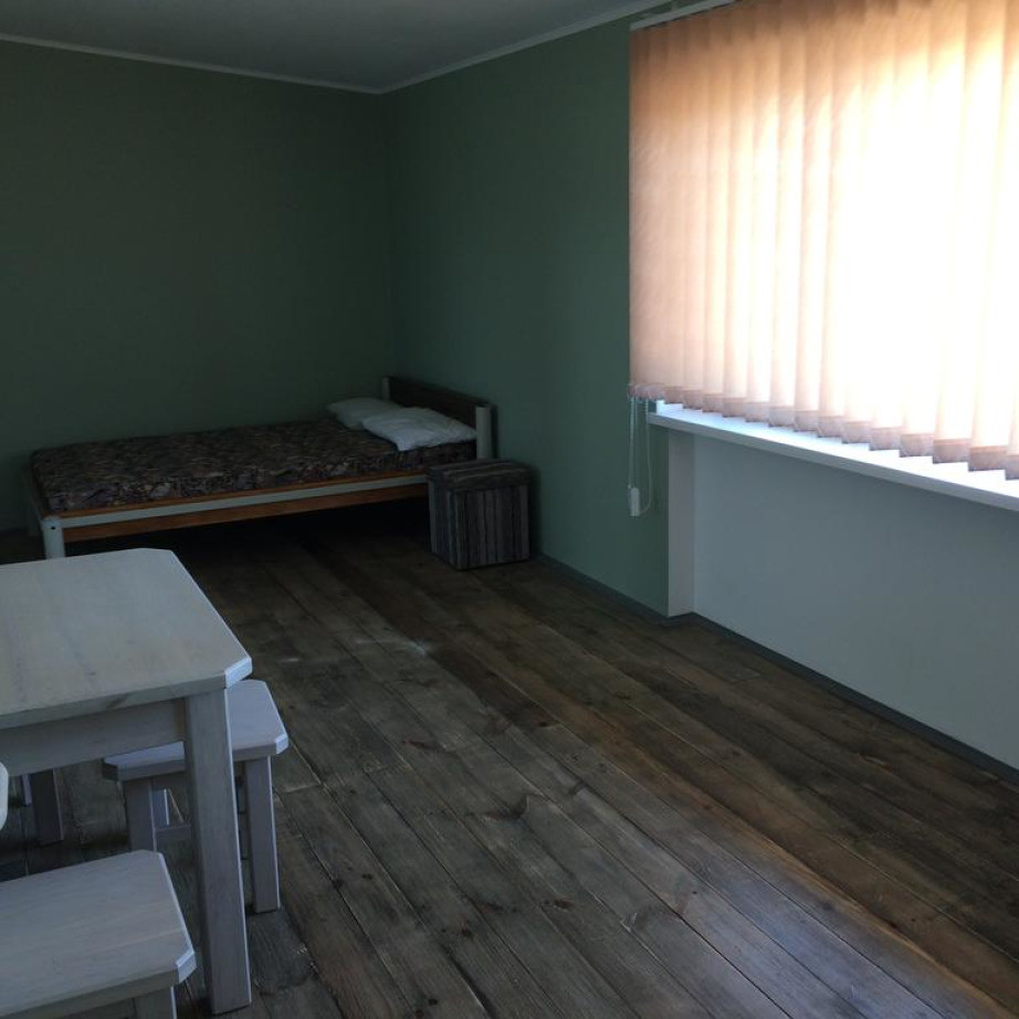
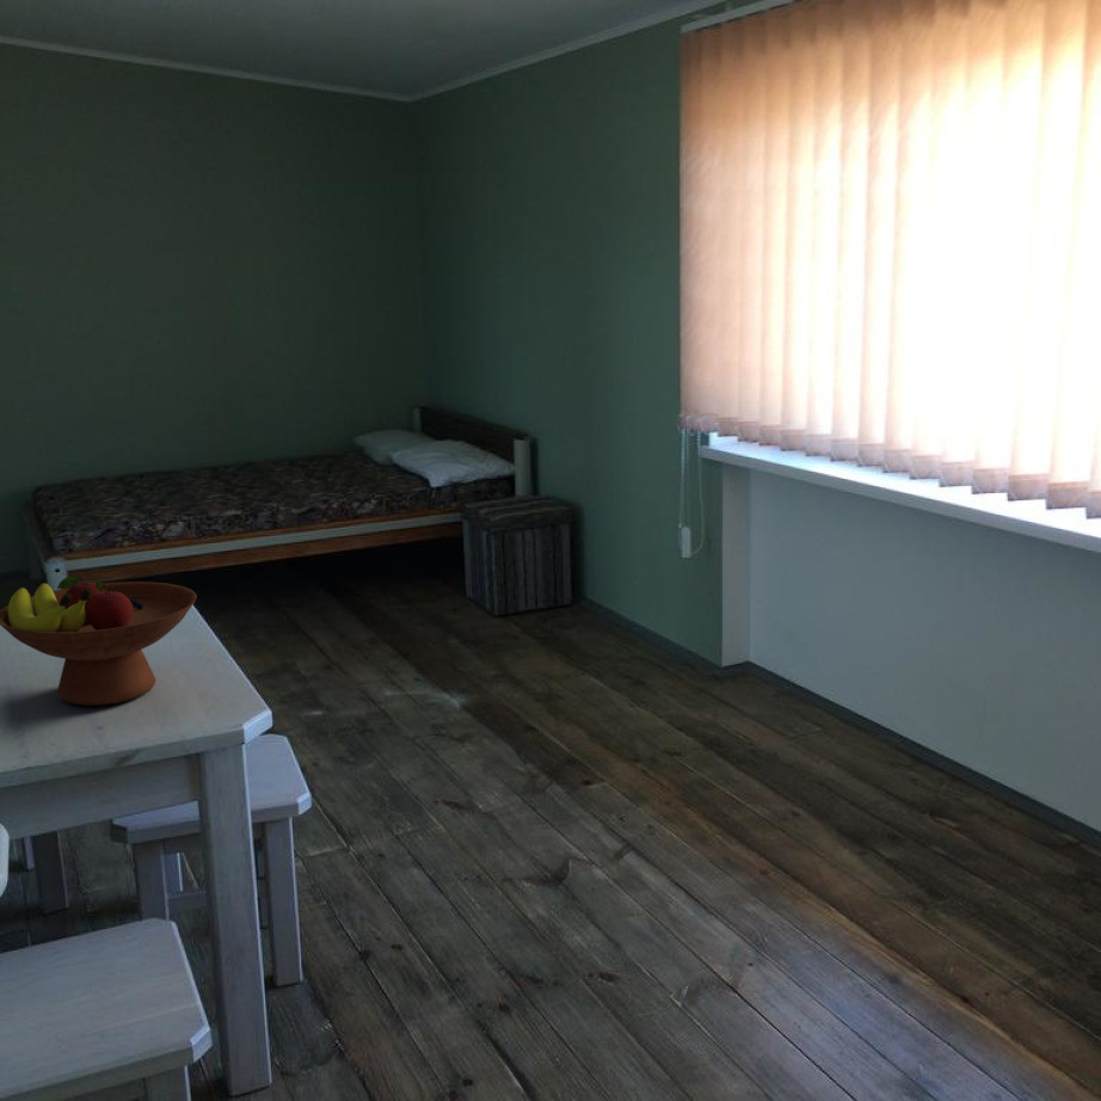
+ fruit bowl [0,574,198,707]
